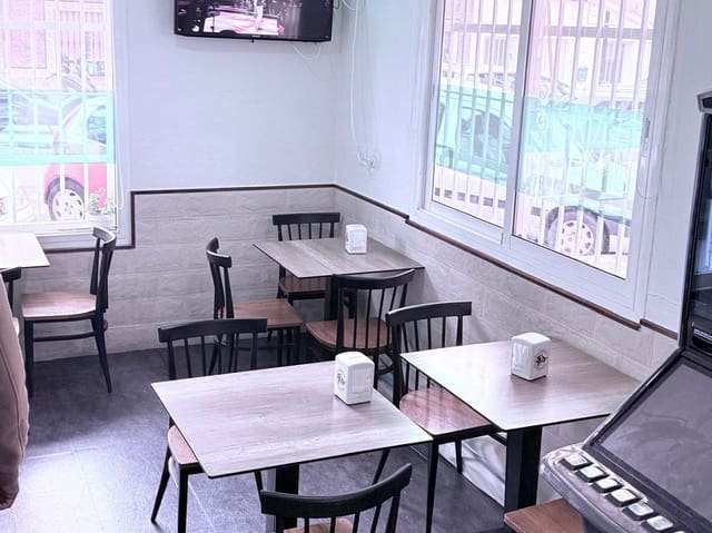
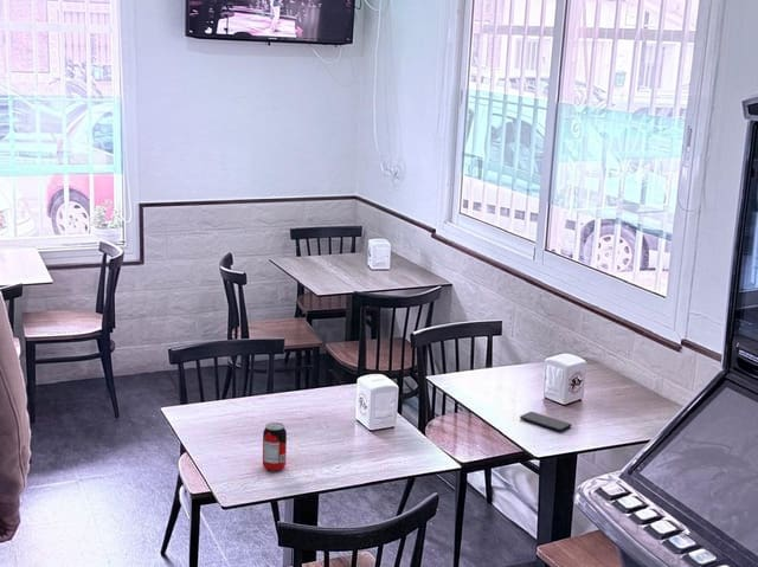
+ beverage can [262,421,288,472]
+ smartphone [519,411,572,432]
